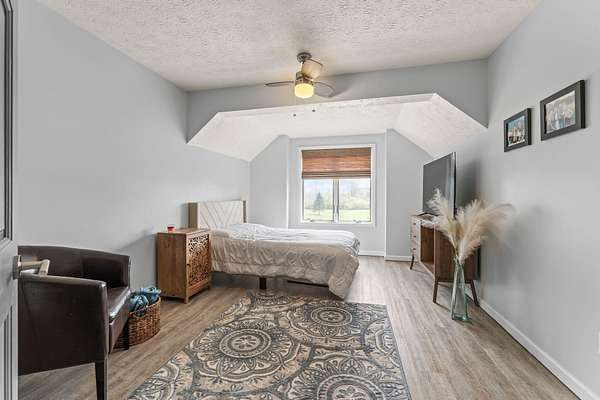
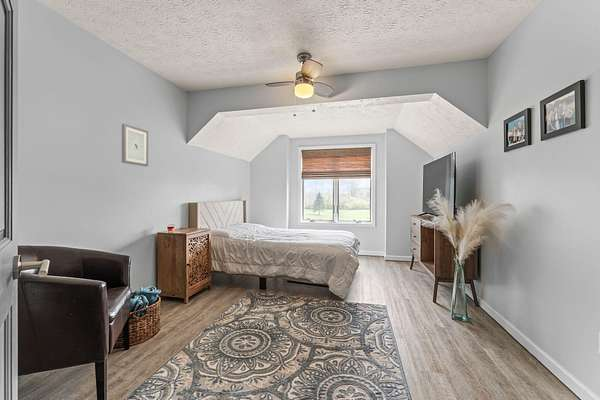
+ wall art [121,123,149,167]
